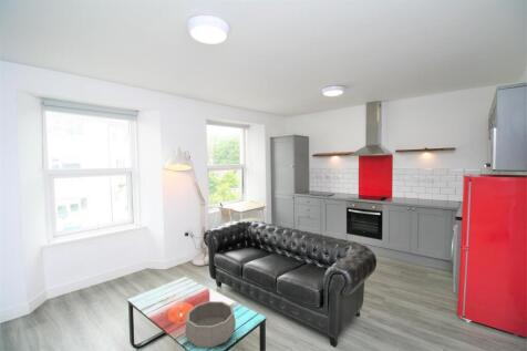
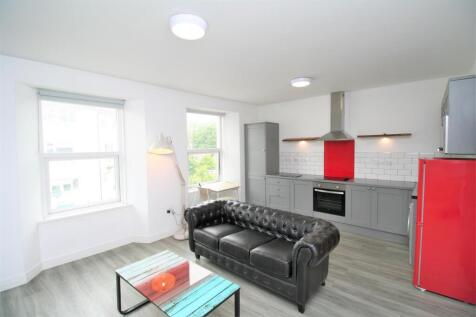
- decorative bowl [184,300,237,349]
